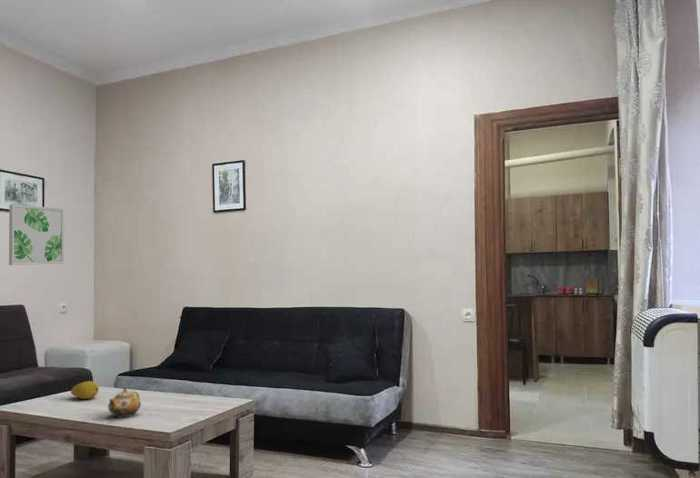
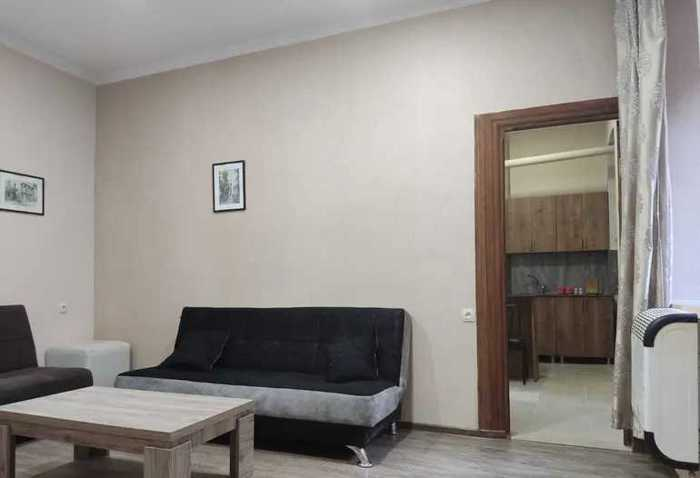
- fruit [70,380,100,400]
- teapot [107,387,142,419]
- wall art [8,203,65,266]
